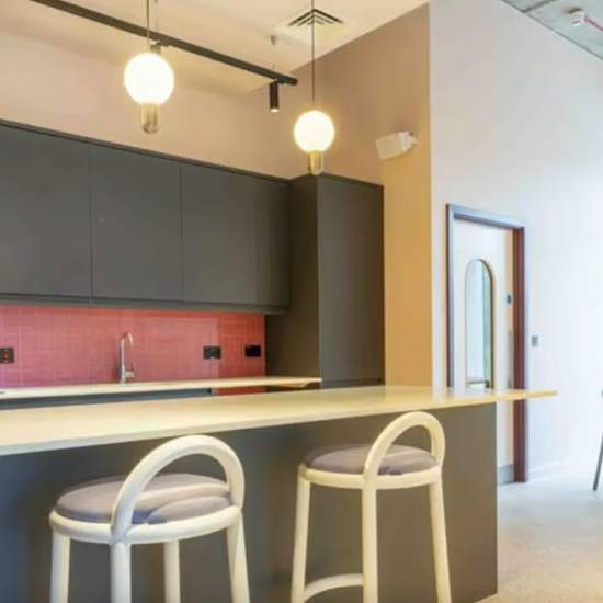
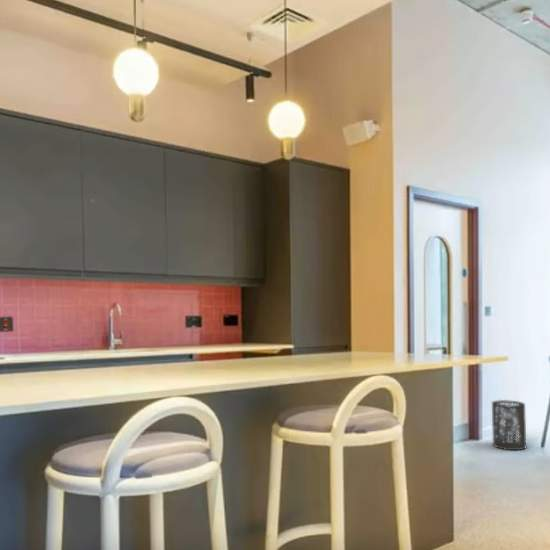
+ trash can [491,399,527,451]
